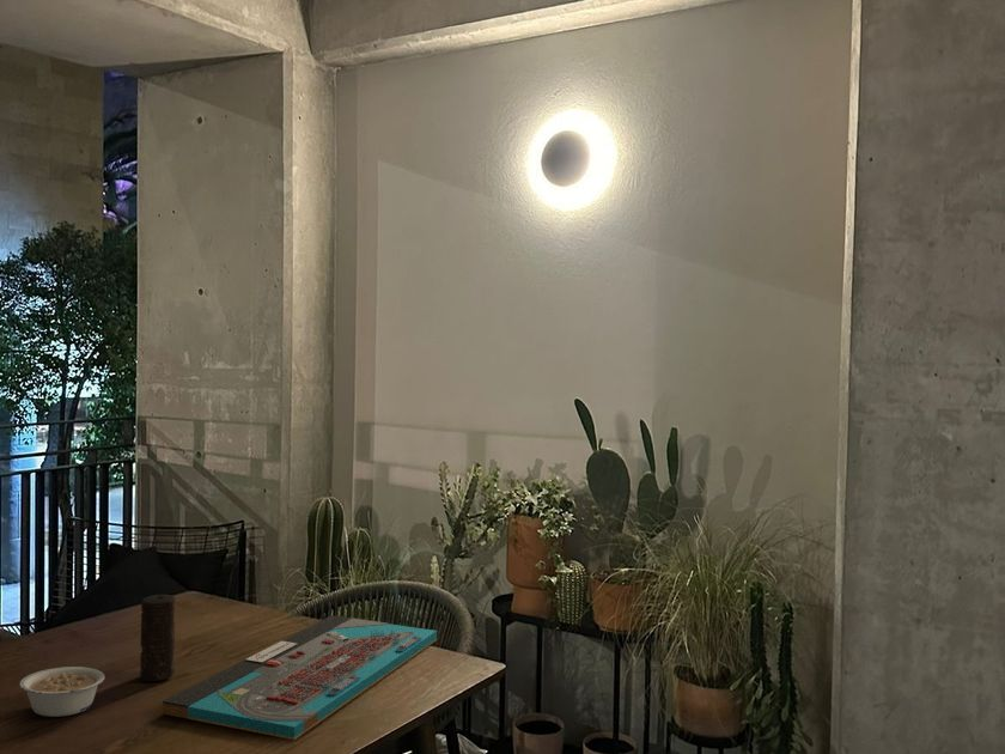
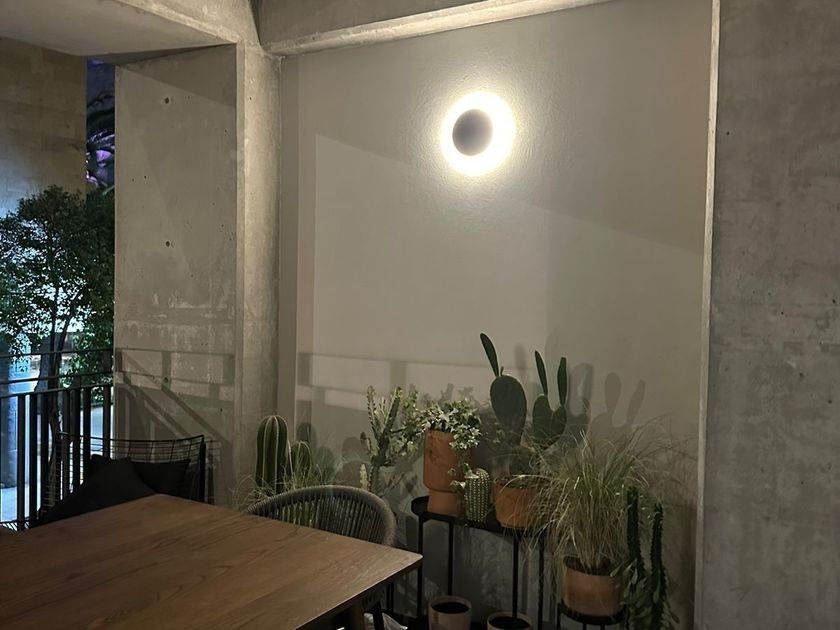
- candle [139,594,177,682]
- legume [19,665,105,718]
- board game [162,614,438,741]
